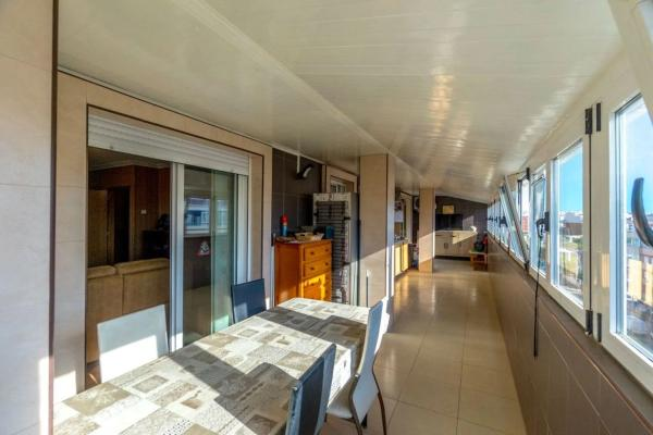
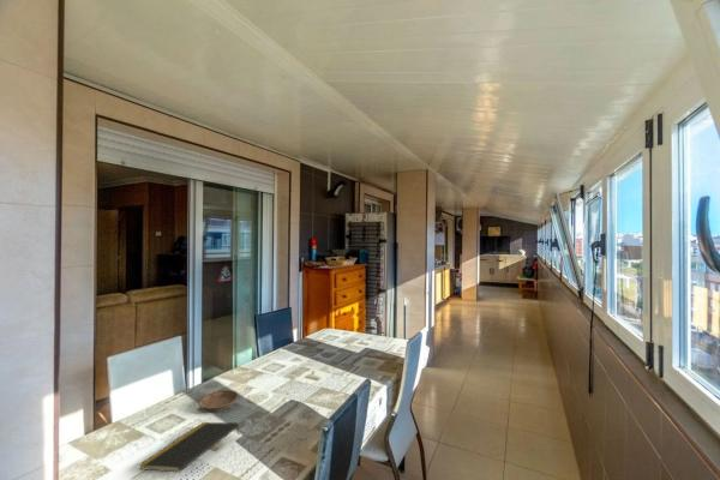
+ saucer [198,389,239,413]
+ notepad [138,421,240,474]
